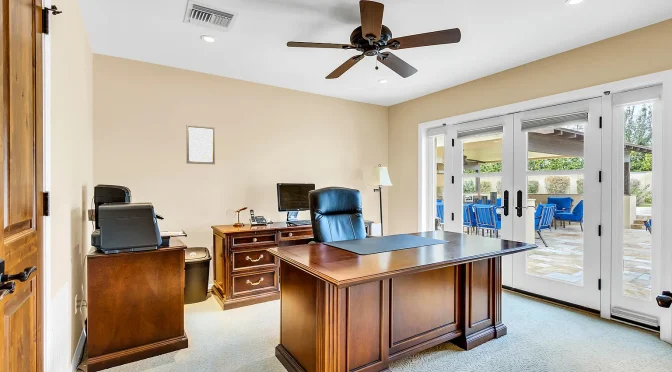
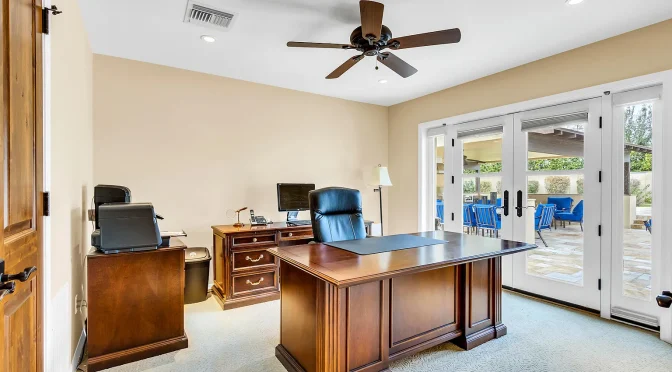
- wall art [185,124,216,165]
